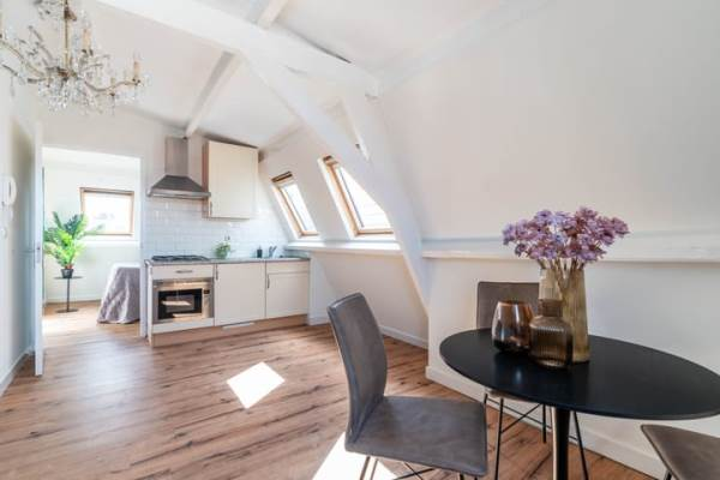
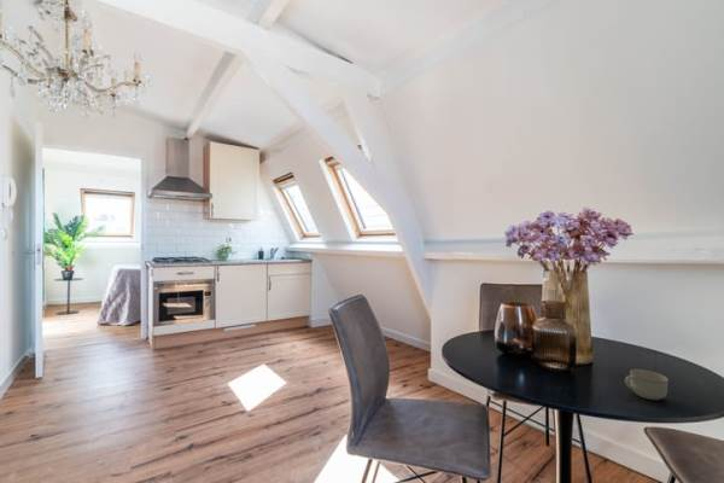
+ cup [624,368,670,401]
